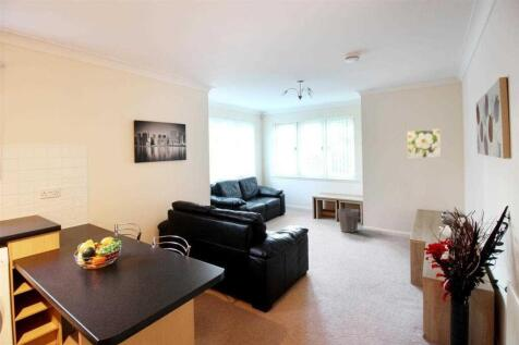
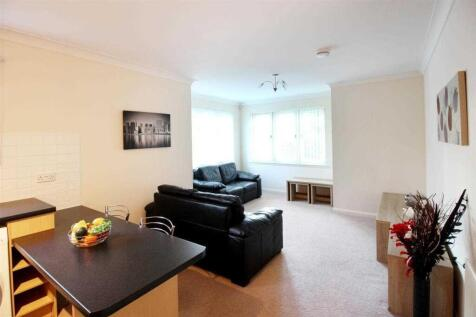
- waste bin [337,208,361,233]
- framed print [407,127,442,160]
